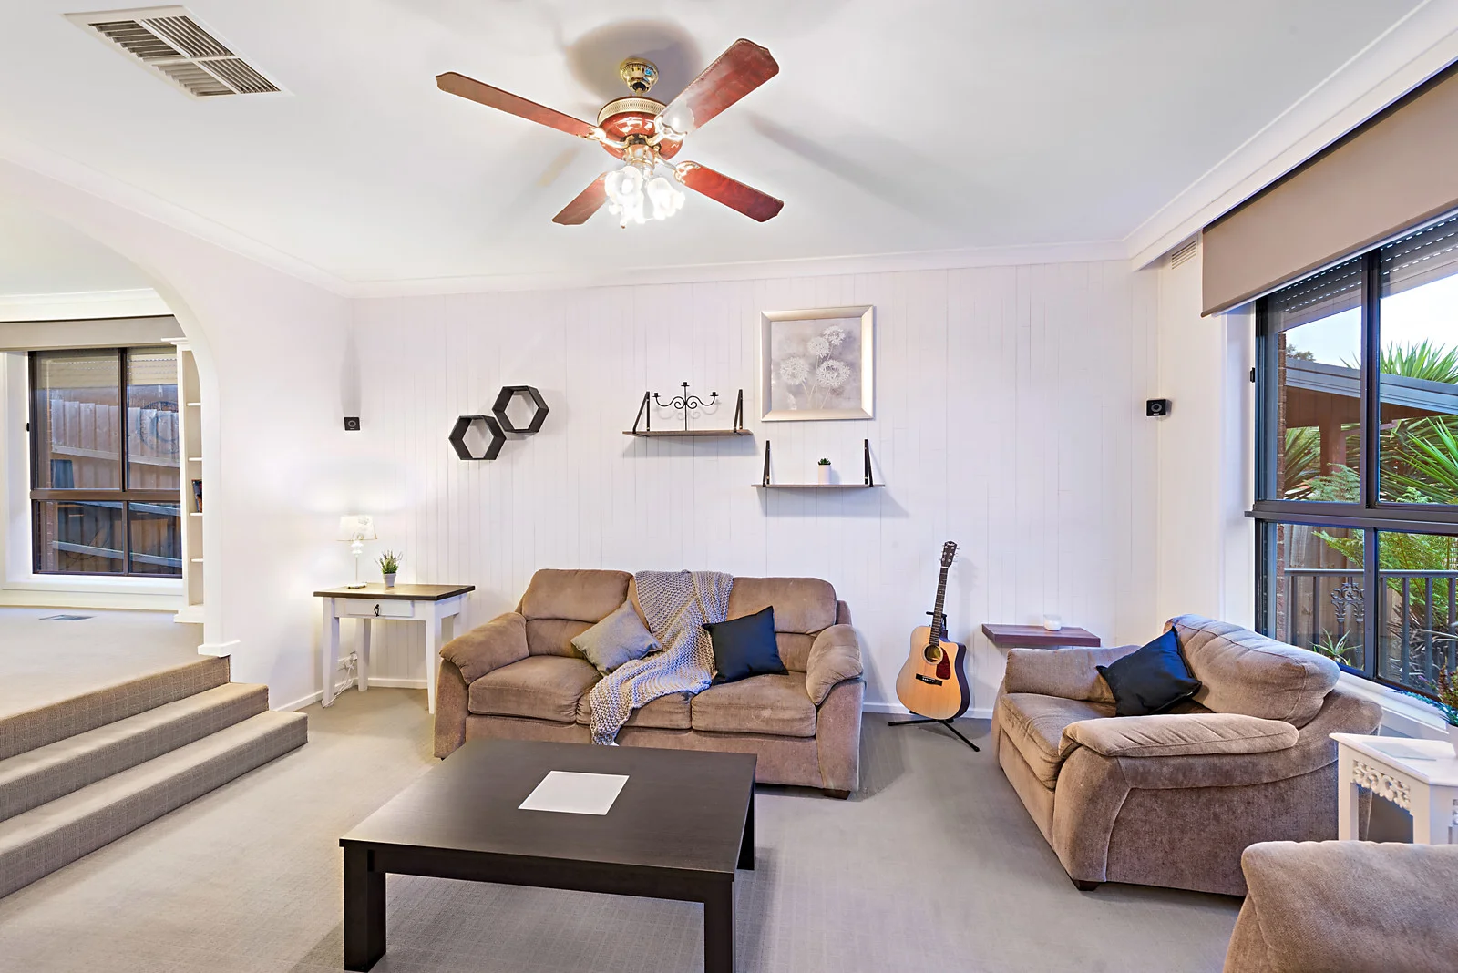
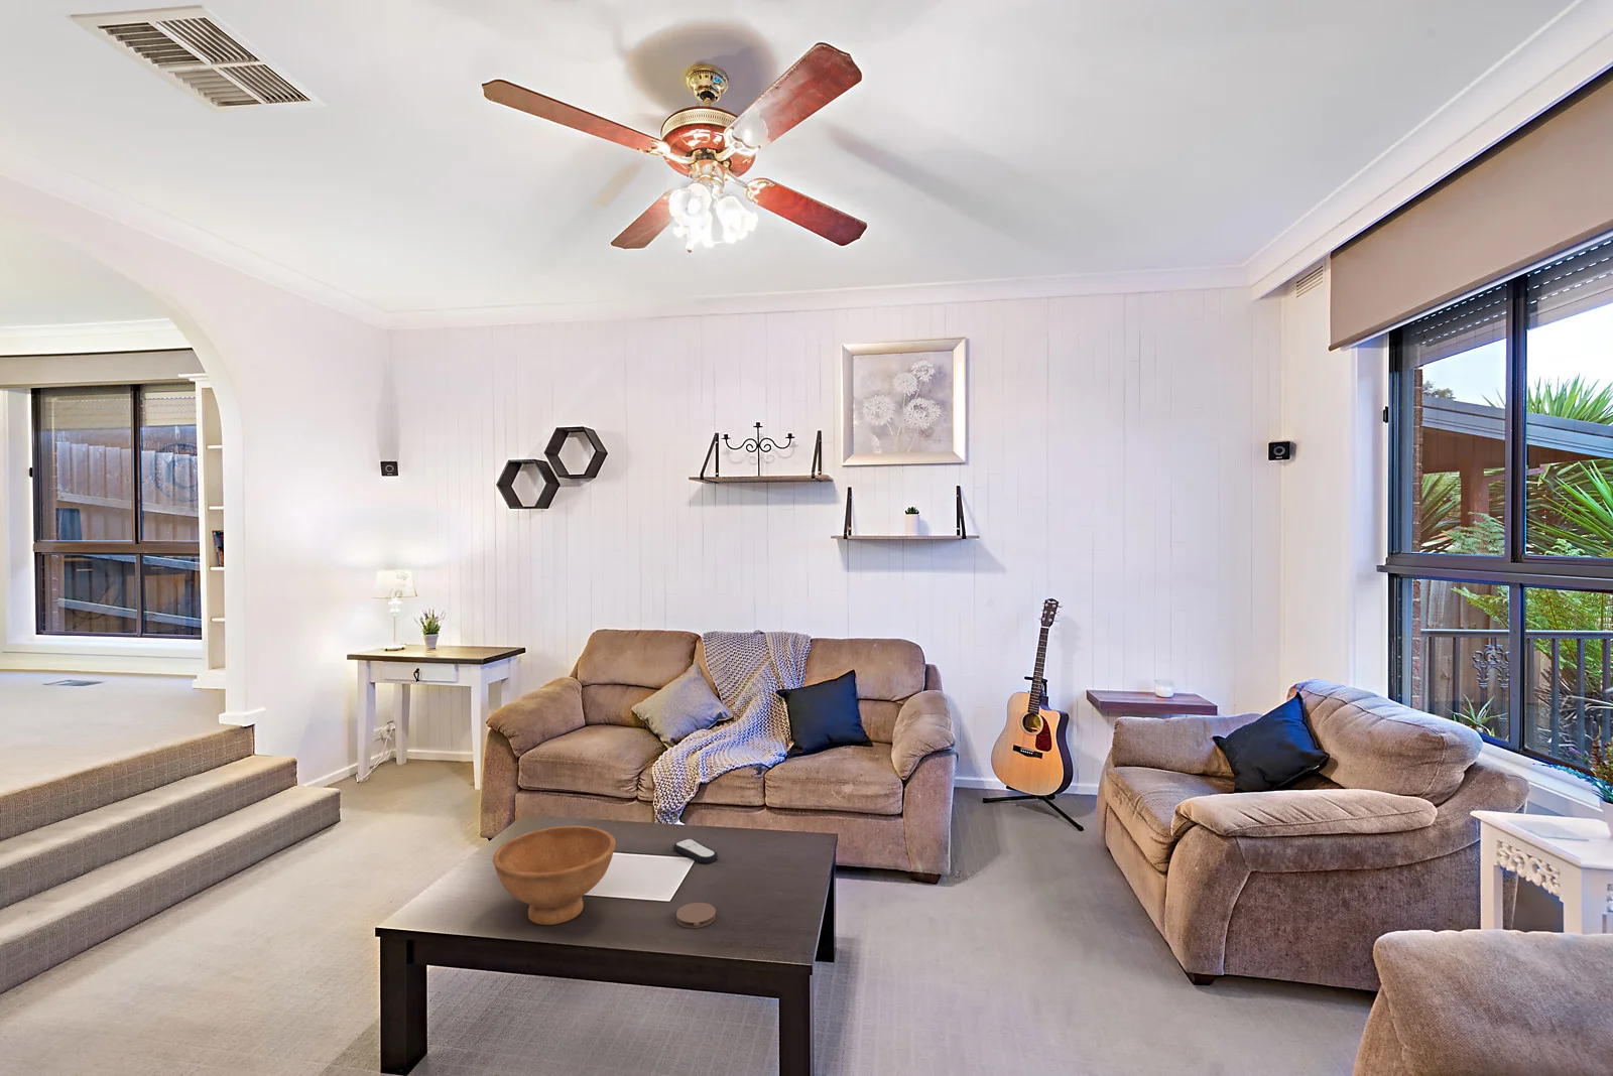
+ bowl [492,825,616,926]
+ coaster [675,902,717,929]
+ remote control [673,838,718,865]
